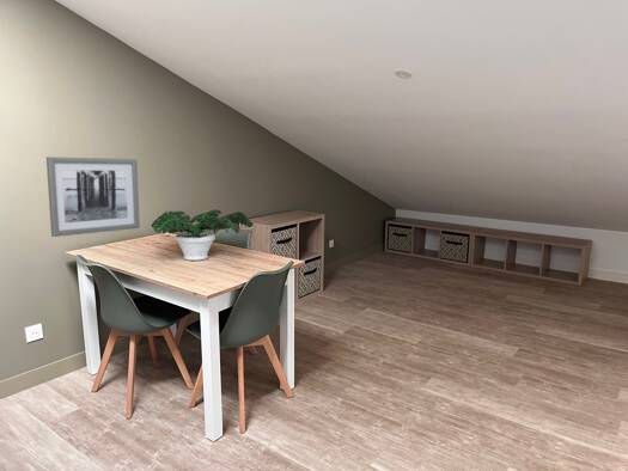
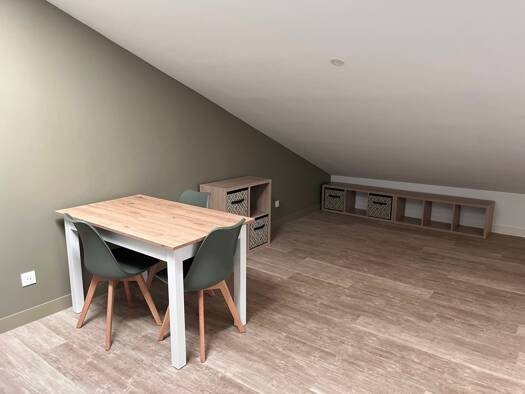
- wall art [45,155,141,238]
- potted plant [151,209,254,262]
